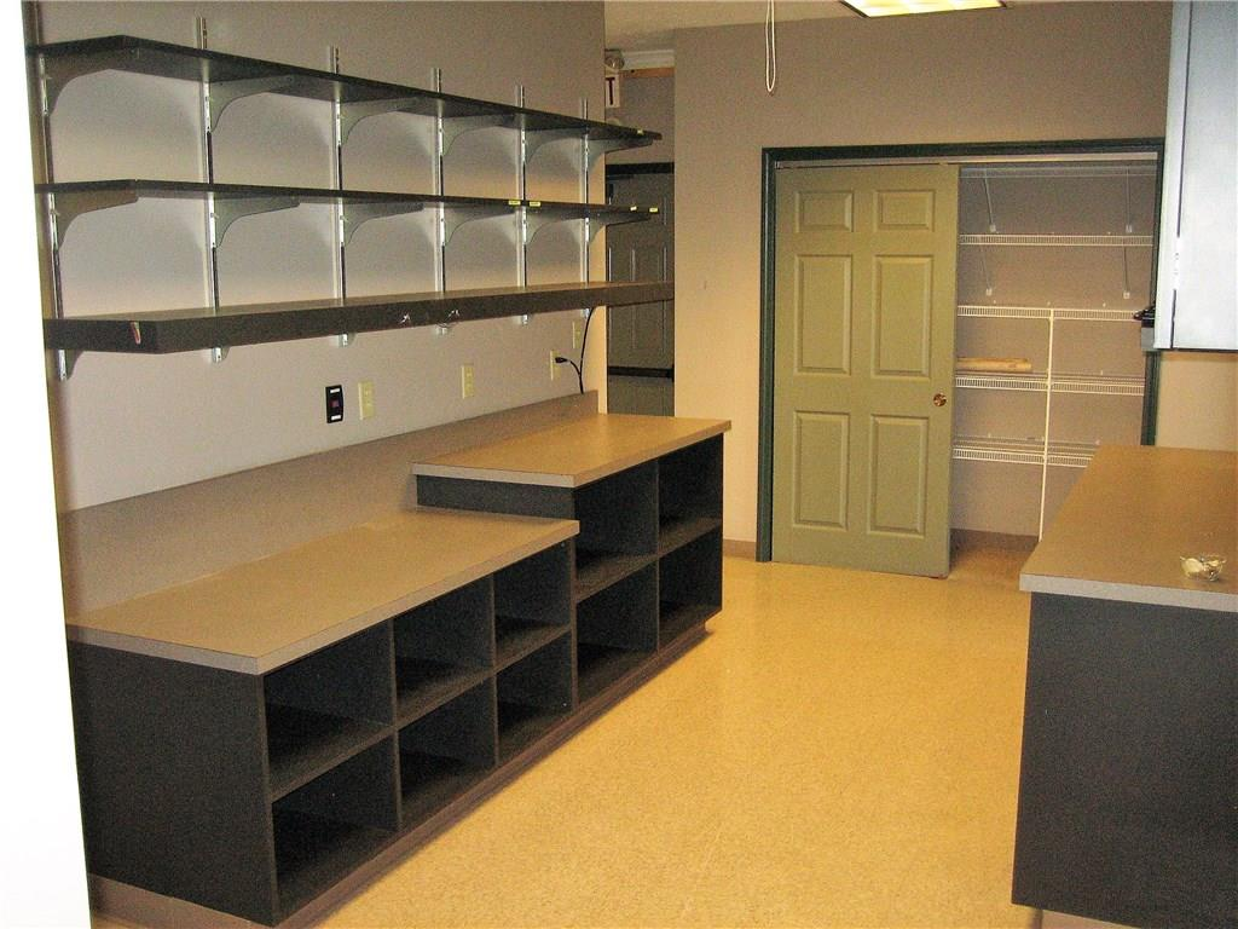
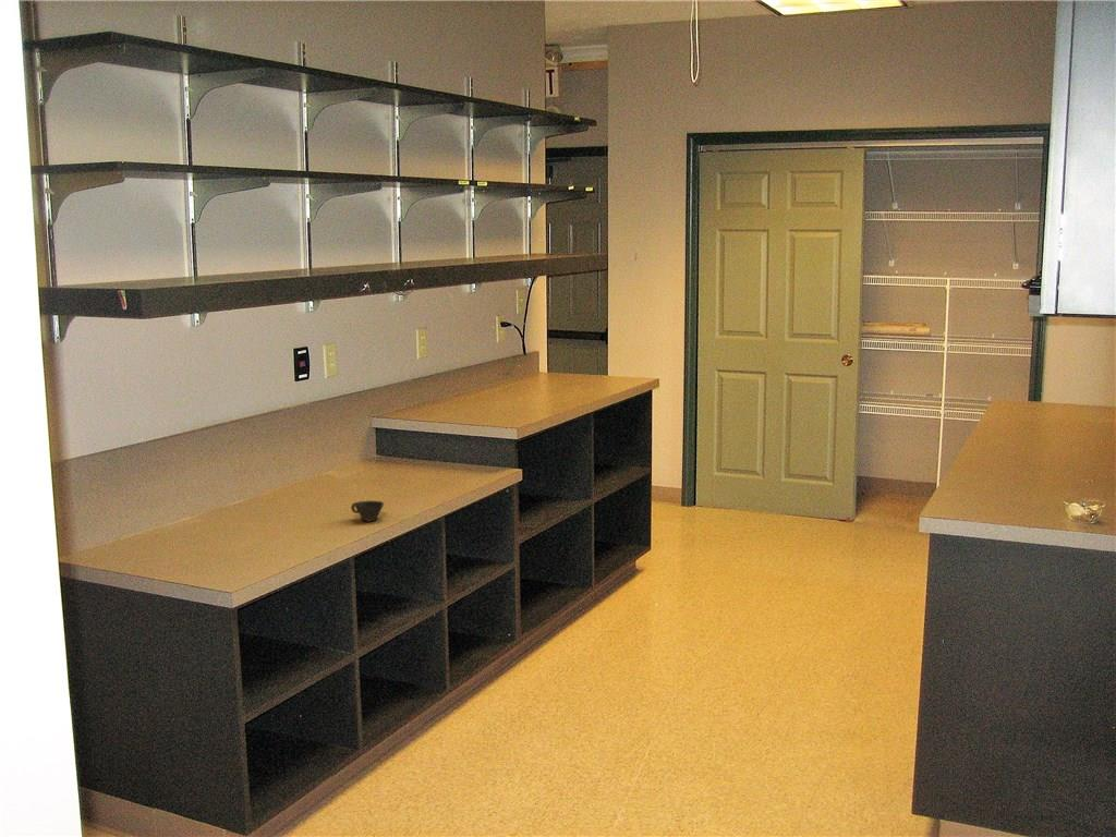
+ cup [350,499,385,523]
